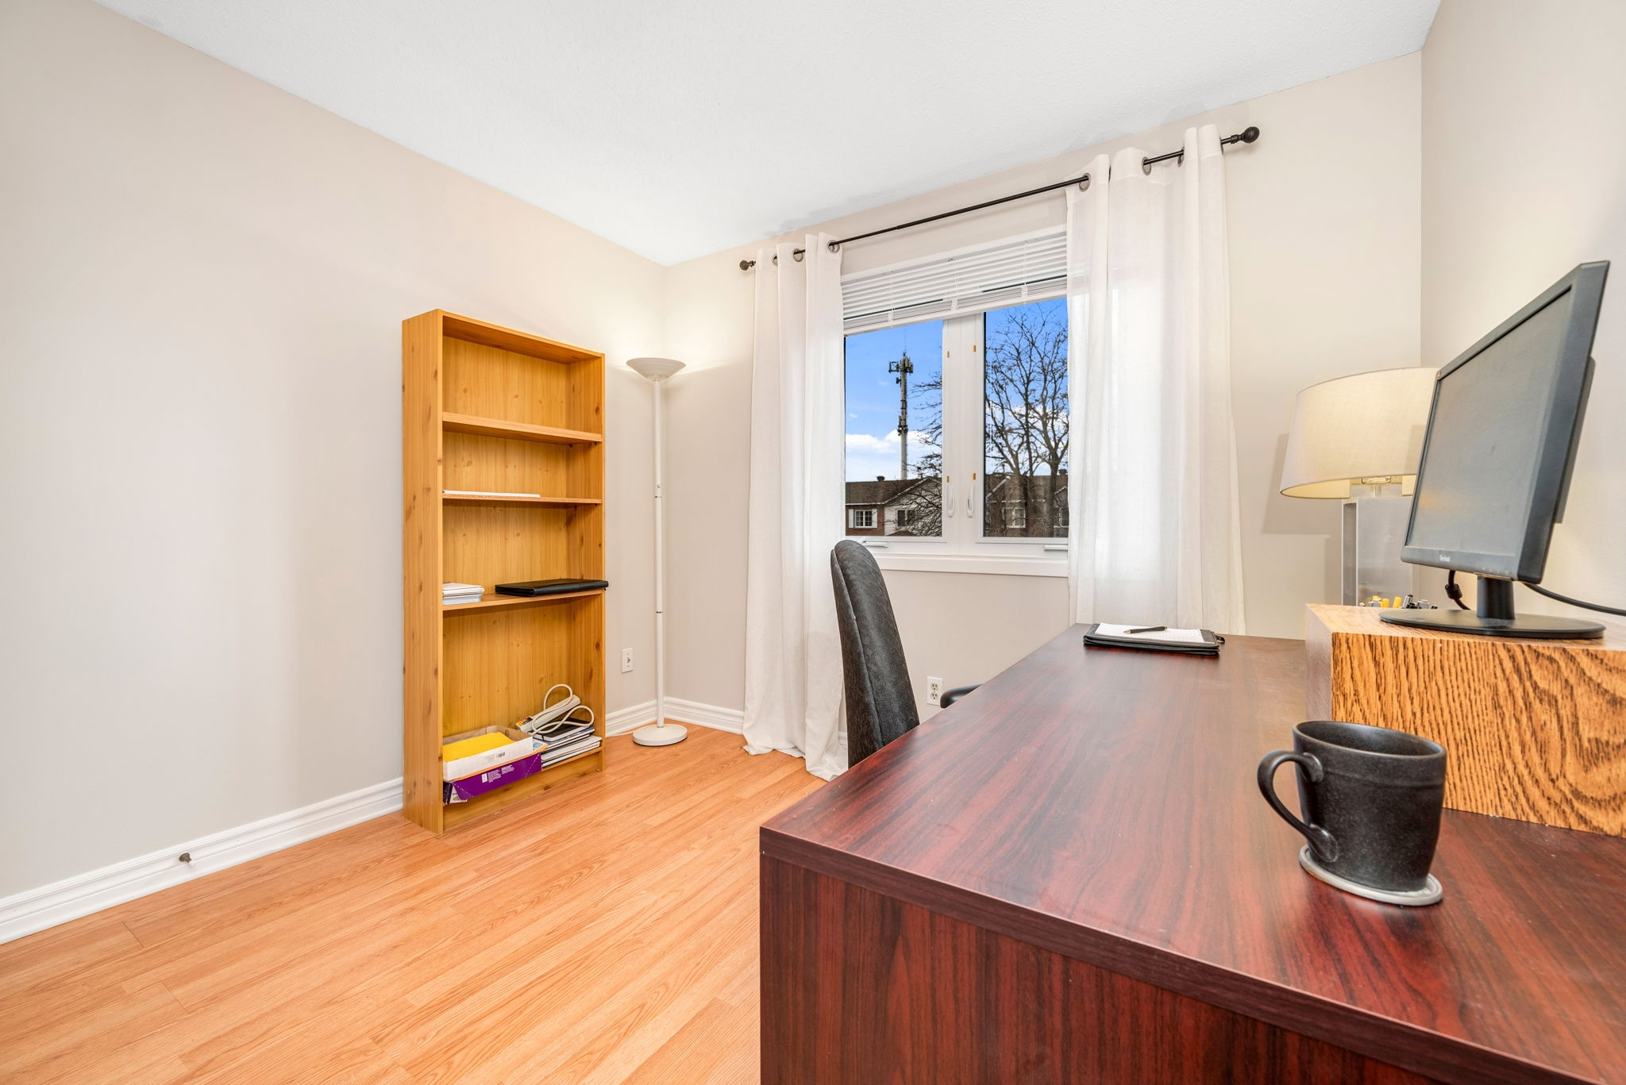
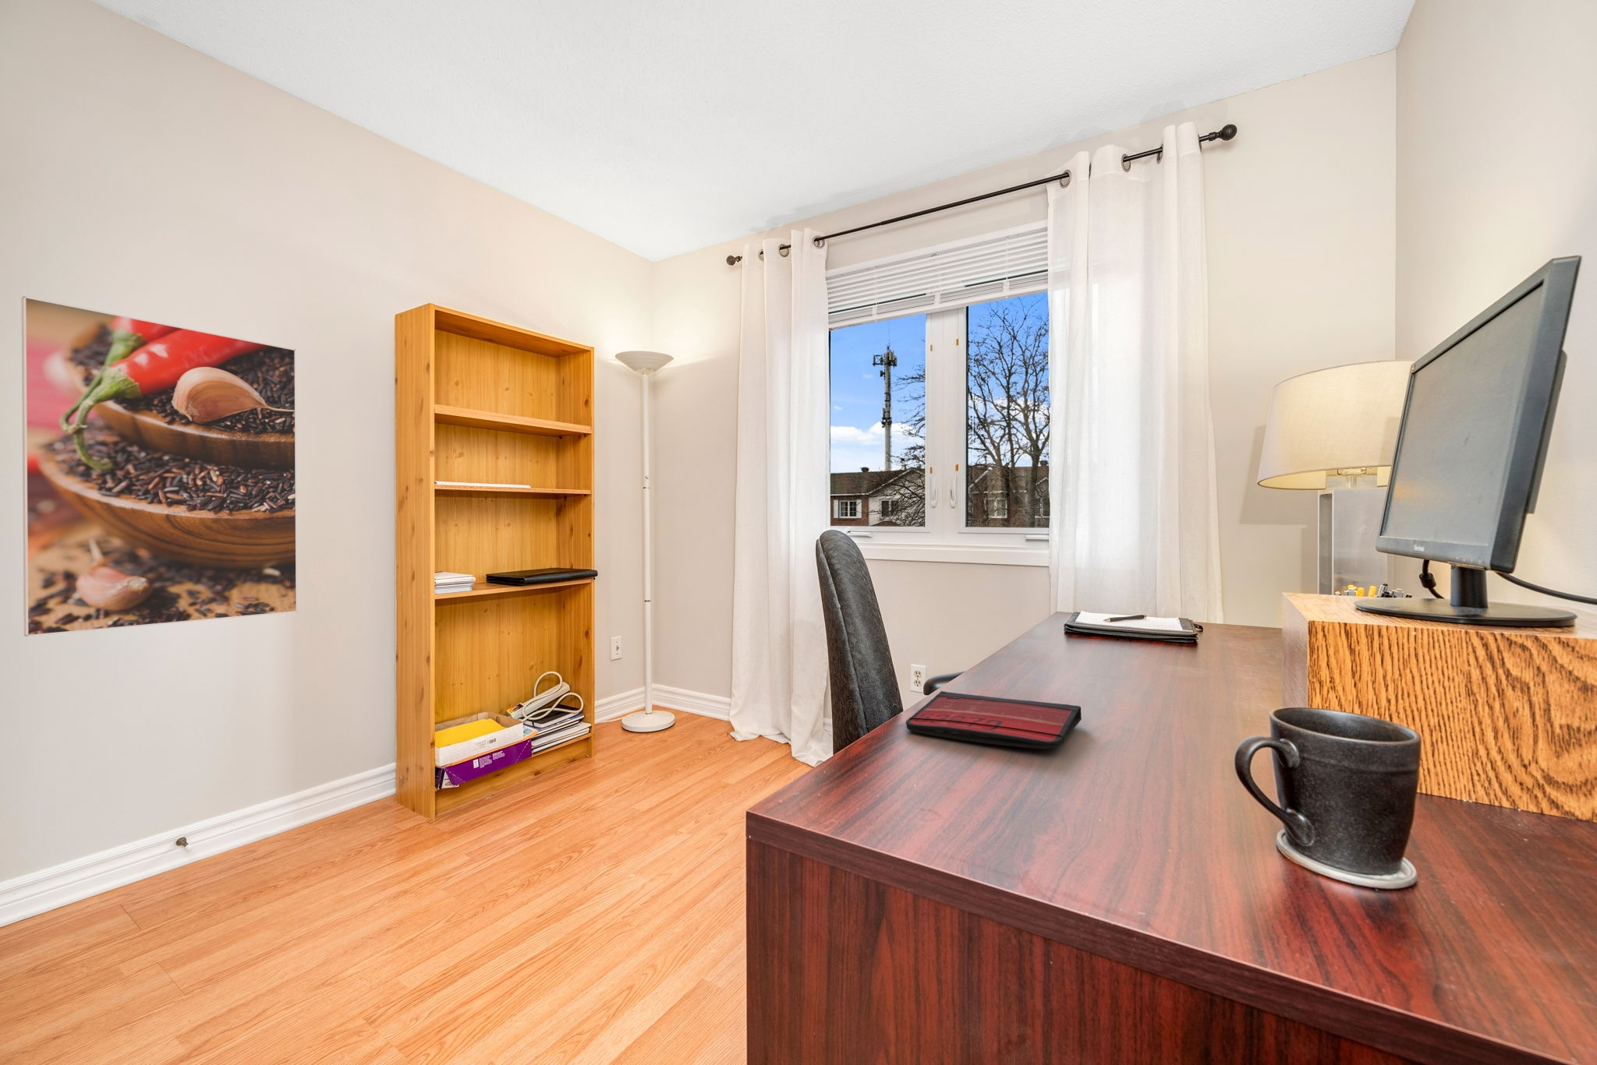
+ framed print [21,295,298,637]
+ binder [905,691,1082,750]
